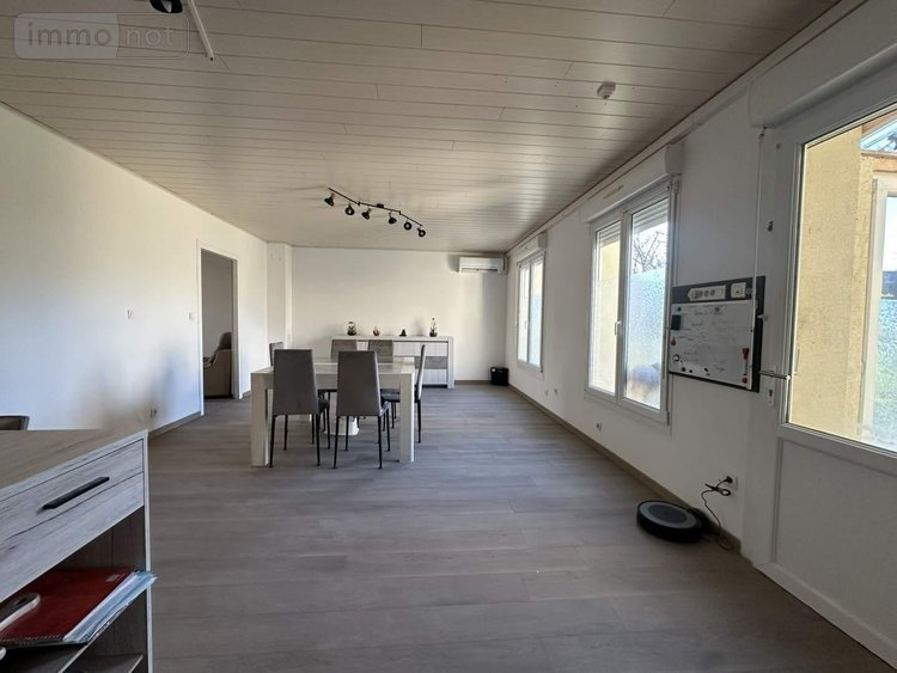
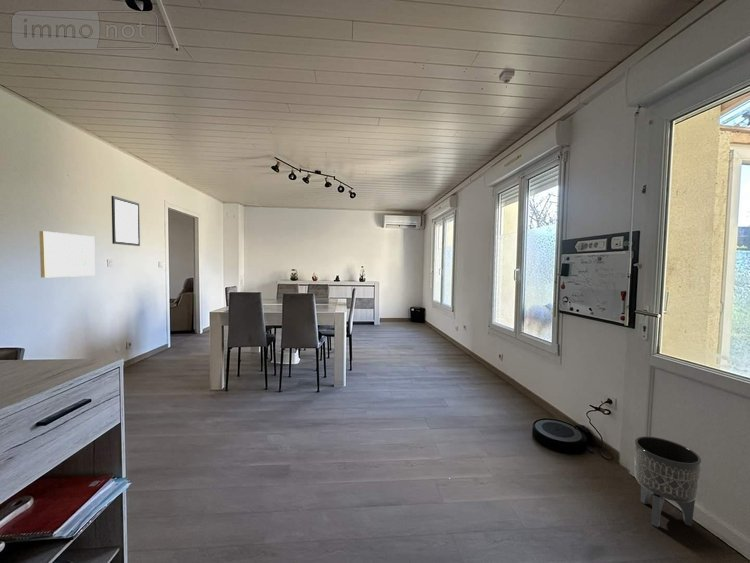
+ planter [634,435,703,528]
+ wall art [110,195,141,247]
+ wall art [38,230,96,279]
